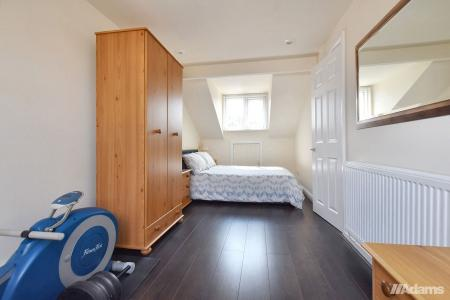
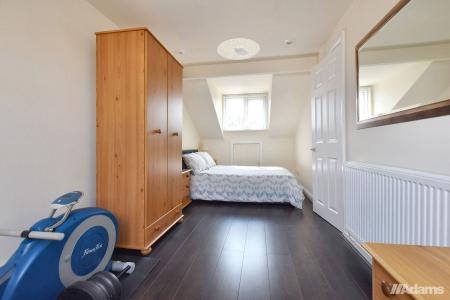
+ ceiling light [216,37,261,61]
